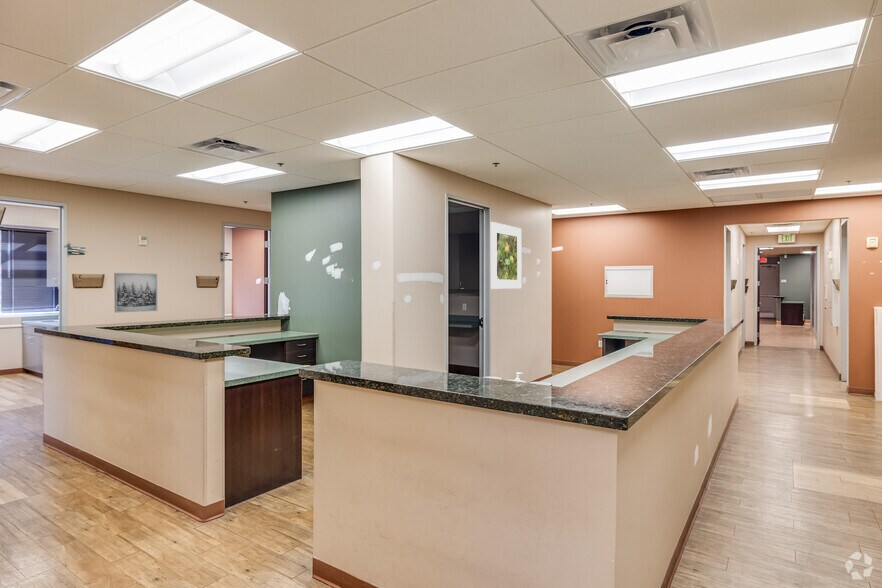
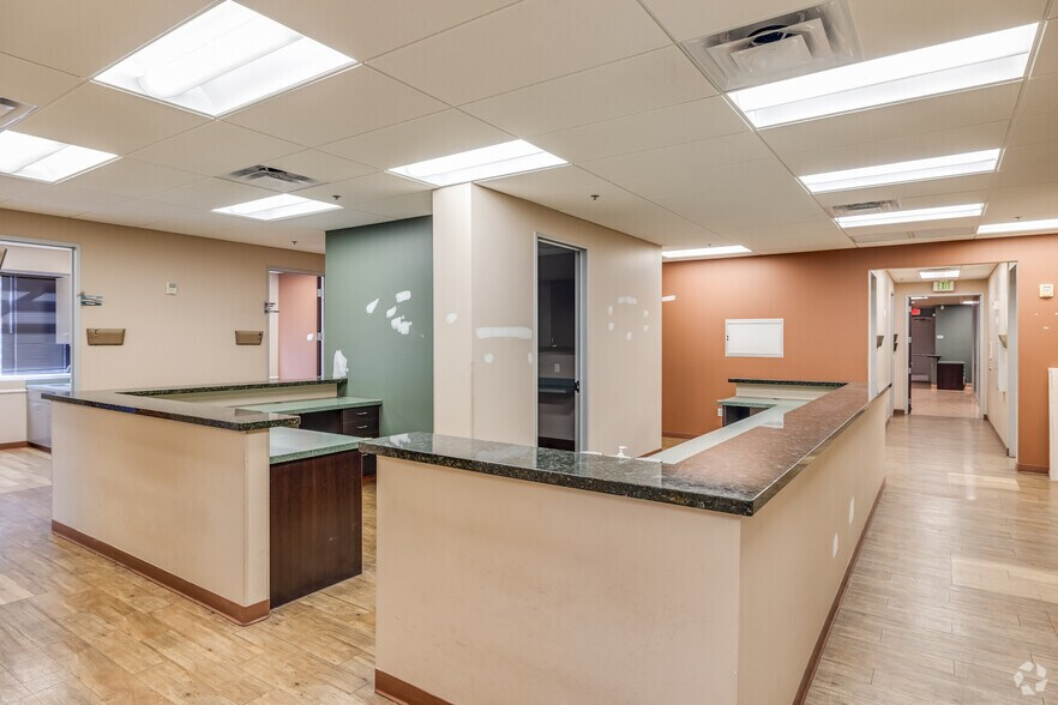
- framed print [490,221,522,290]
- wall art [113,272,158,313]
